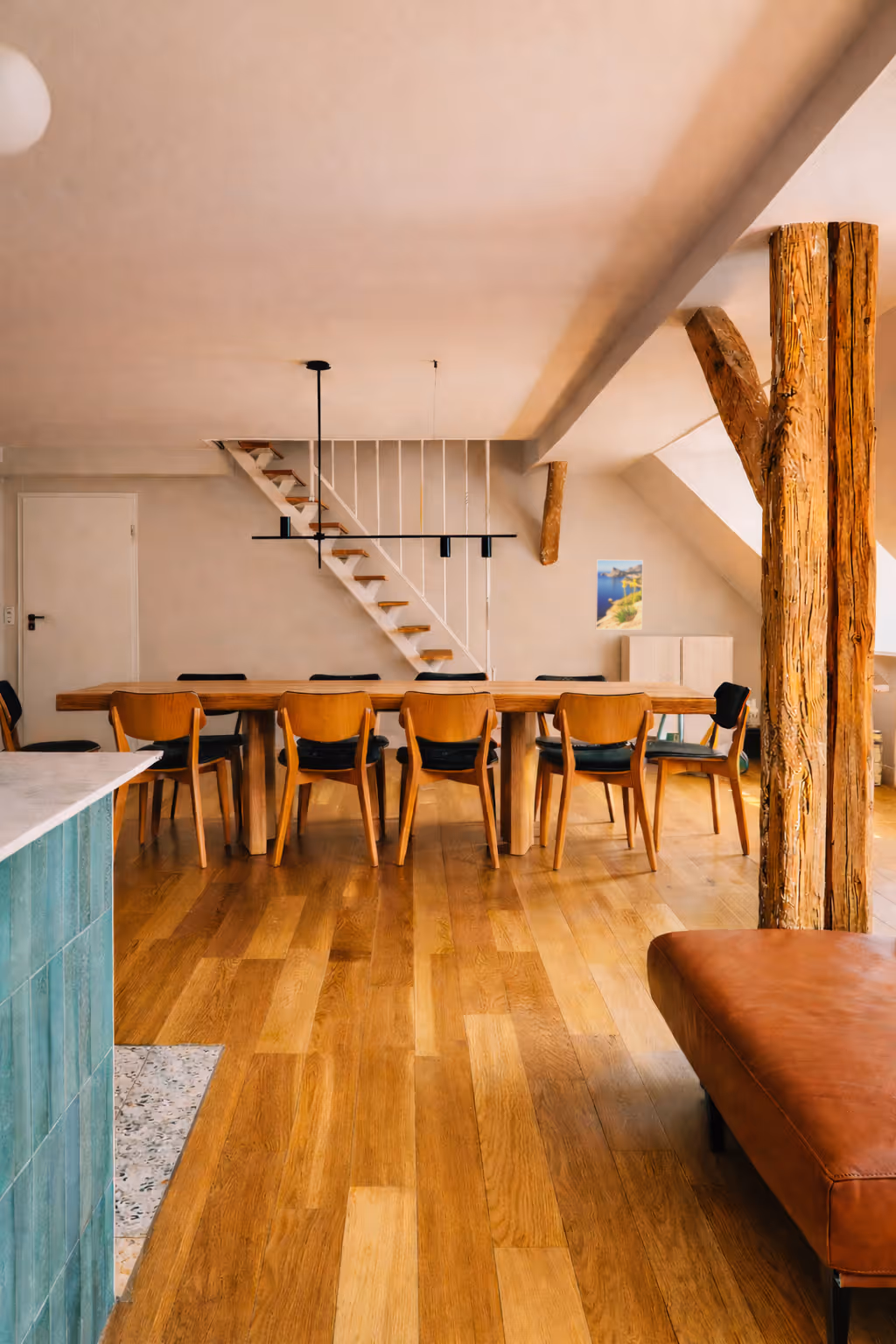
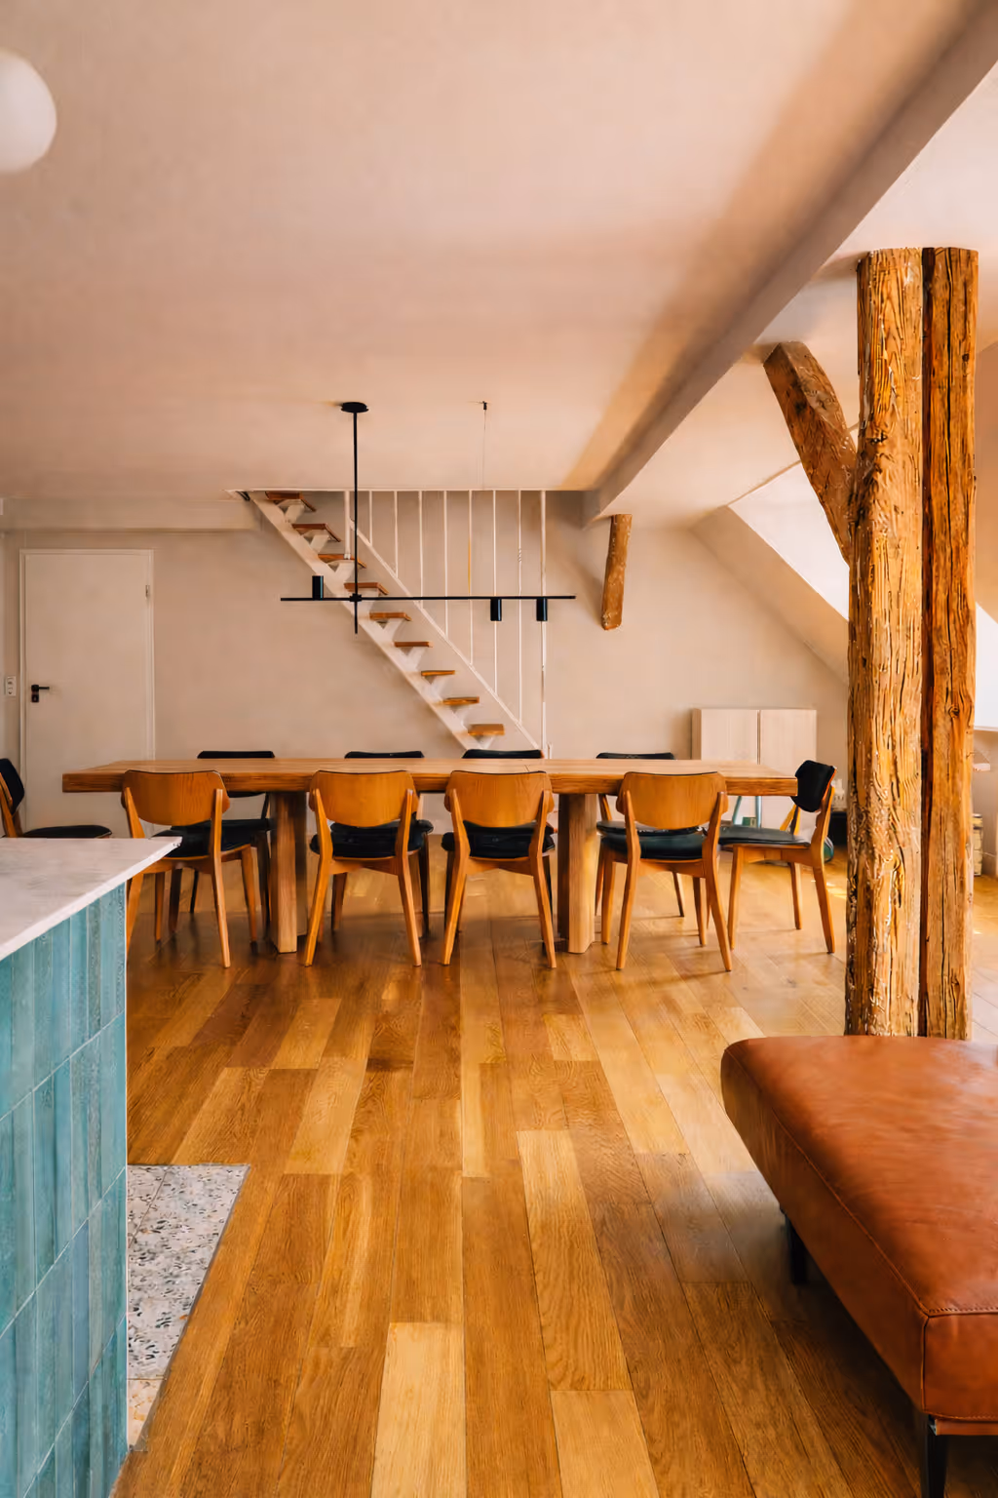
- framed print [595,559,644,630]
